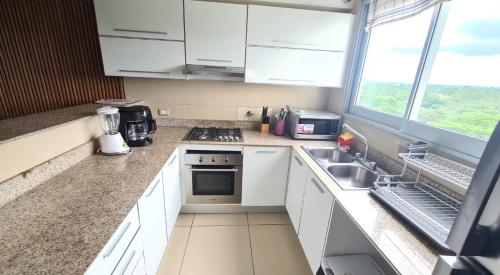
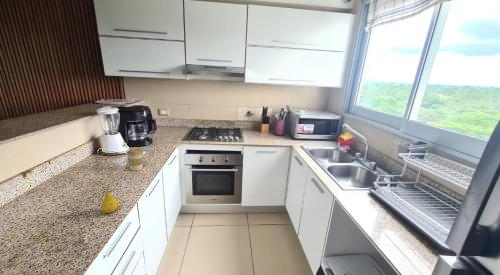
+ fruit [100,184,119,214]
+ coffee cup [126,148,144,172]
